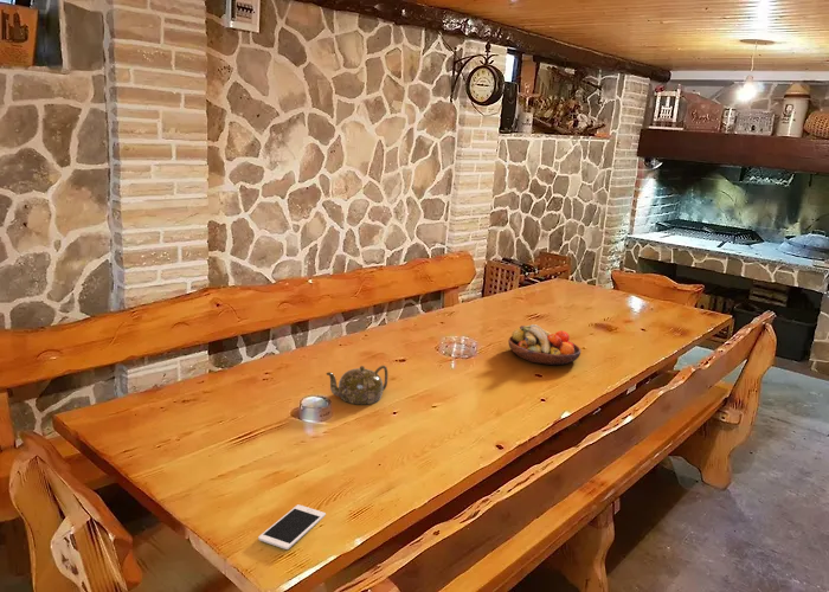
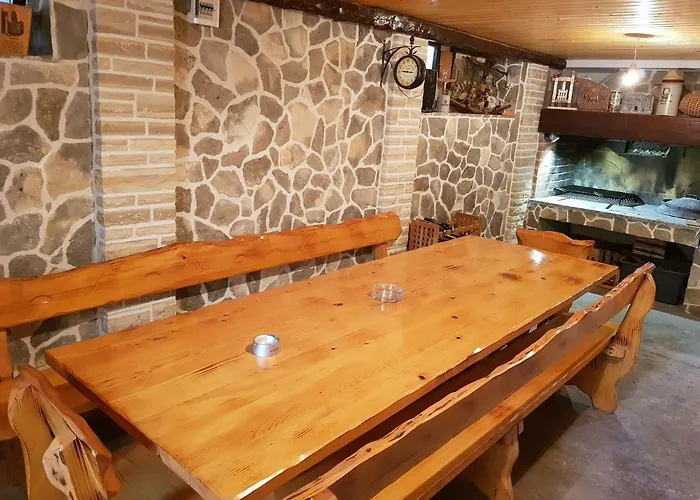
- teapot [326,365,388,405]
- cell phone [257,503,327,551]
- fruit bowl [507,323,581,366]
